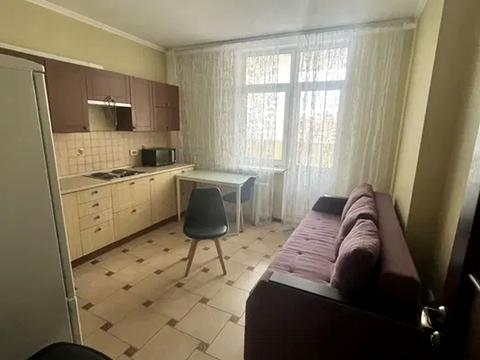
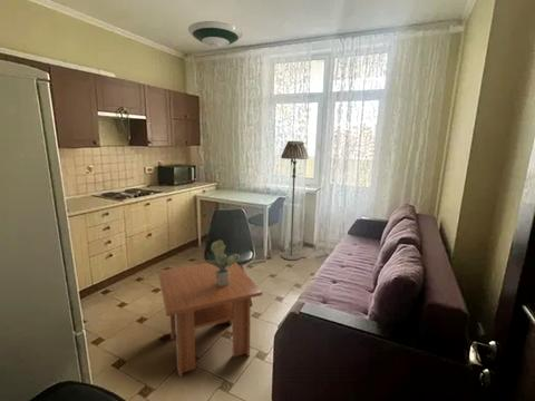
+ coffee table [157,261,263,379]
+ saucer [187,20,243,49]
+ potted plant [203,238,241,286]
+ floor lamp [280,140,310,262]
